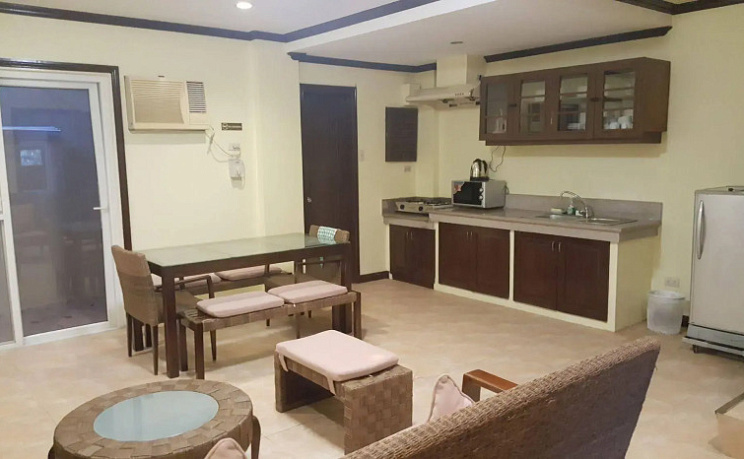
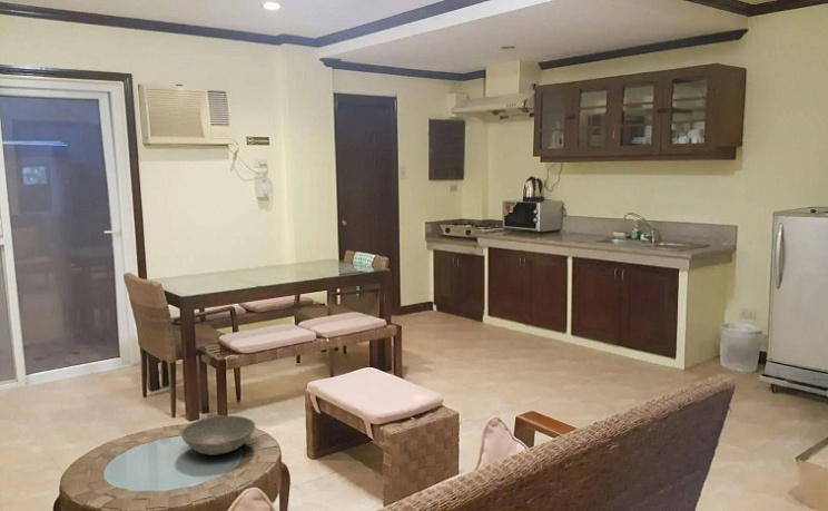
+ bowl [180,414,256,456]
